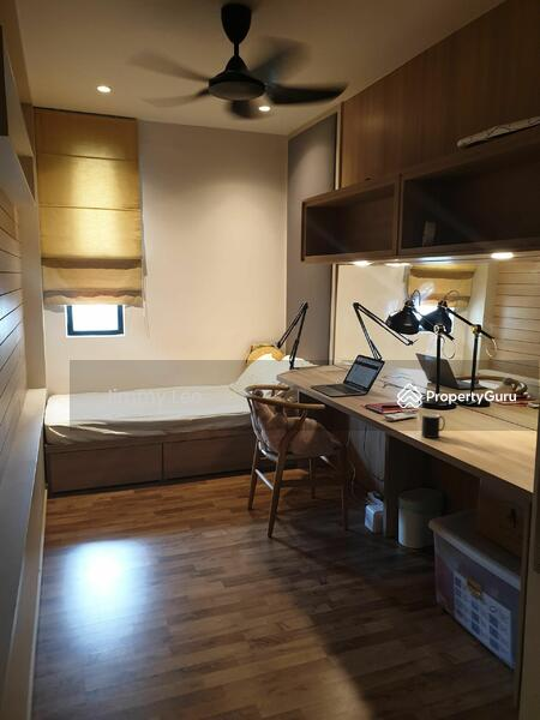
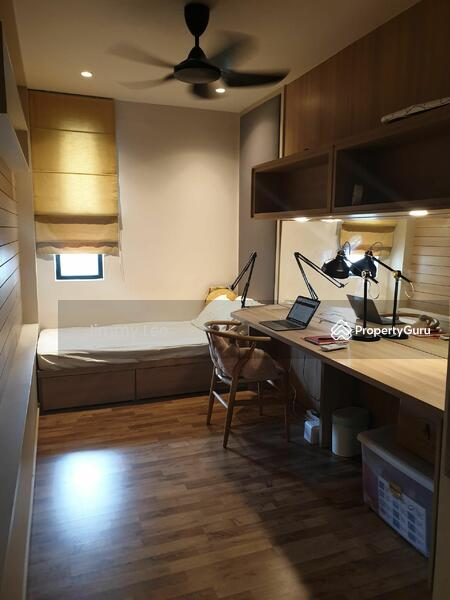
- cup [420,413,446,439]
